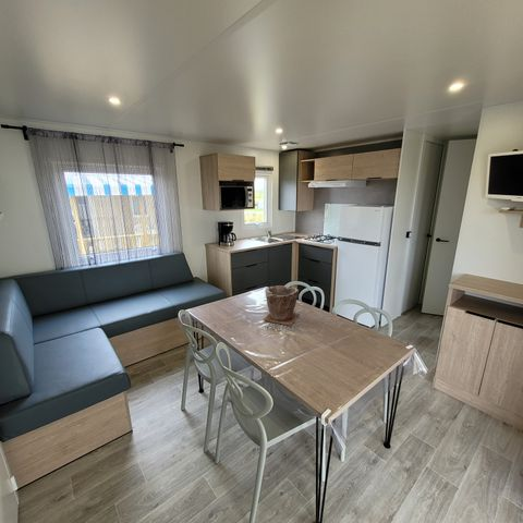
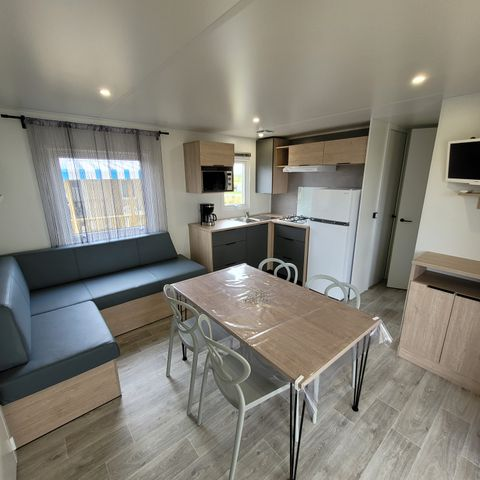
- plant pot [263,284,300,327]
